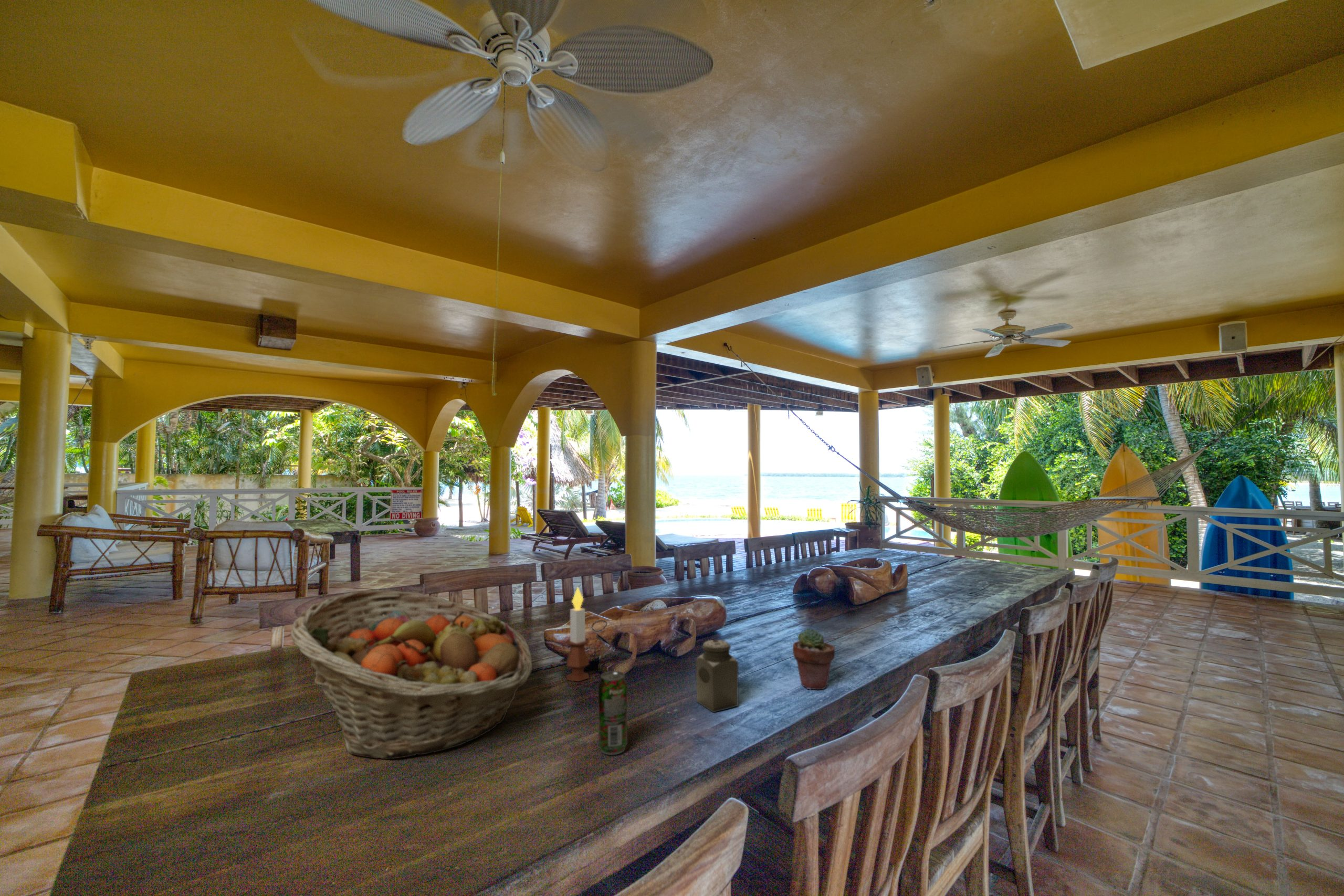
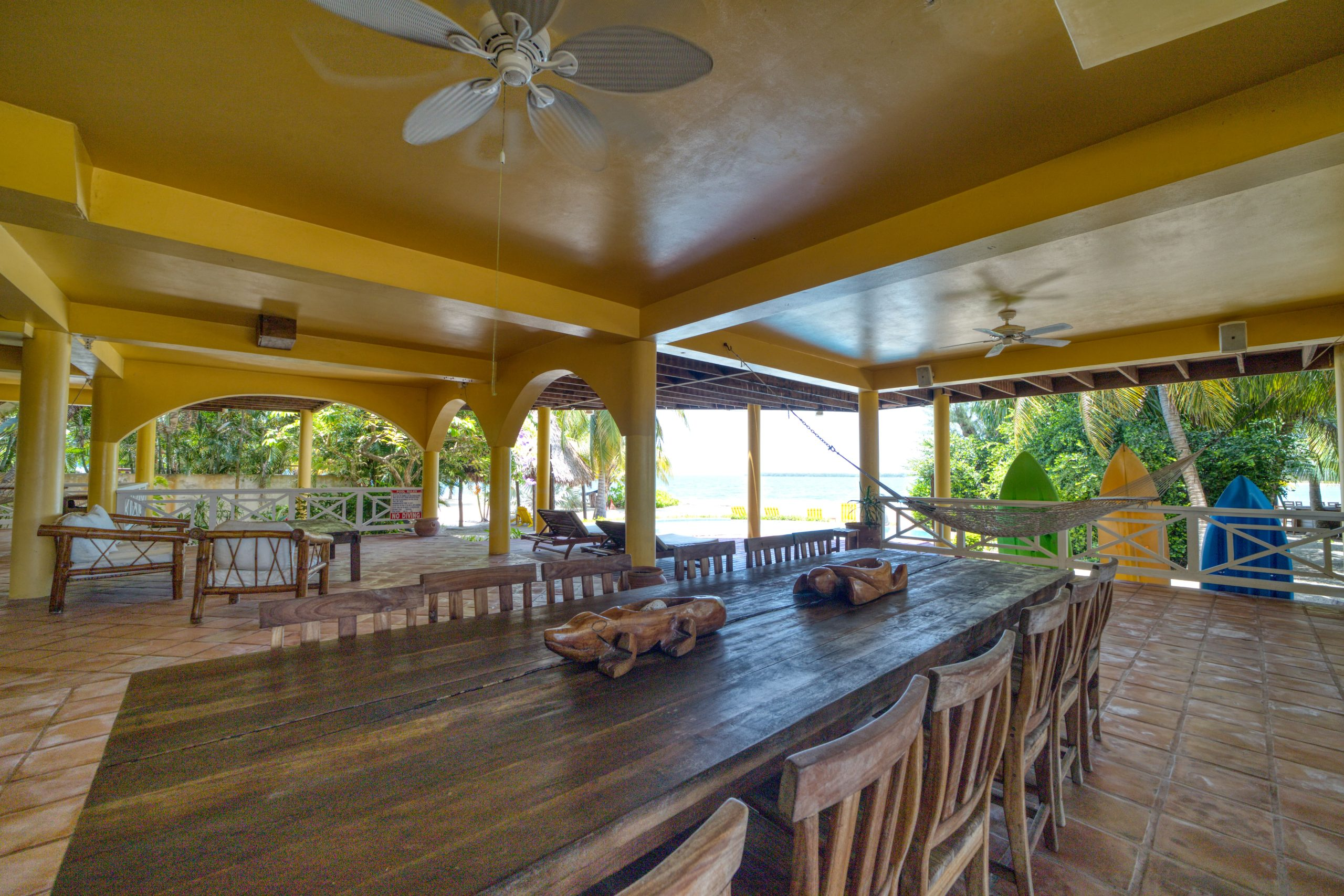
- candle [565,586,590,682]
- salt shaker [696,639,739,713]
- beverage can [597,670,628,756]
- fruit basket [290,589,533,760]
- potted succulent [792,628,835,690]
